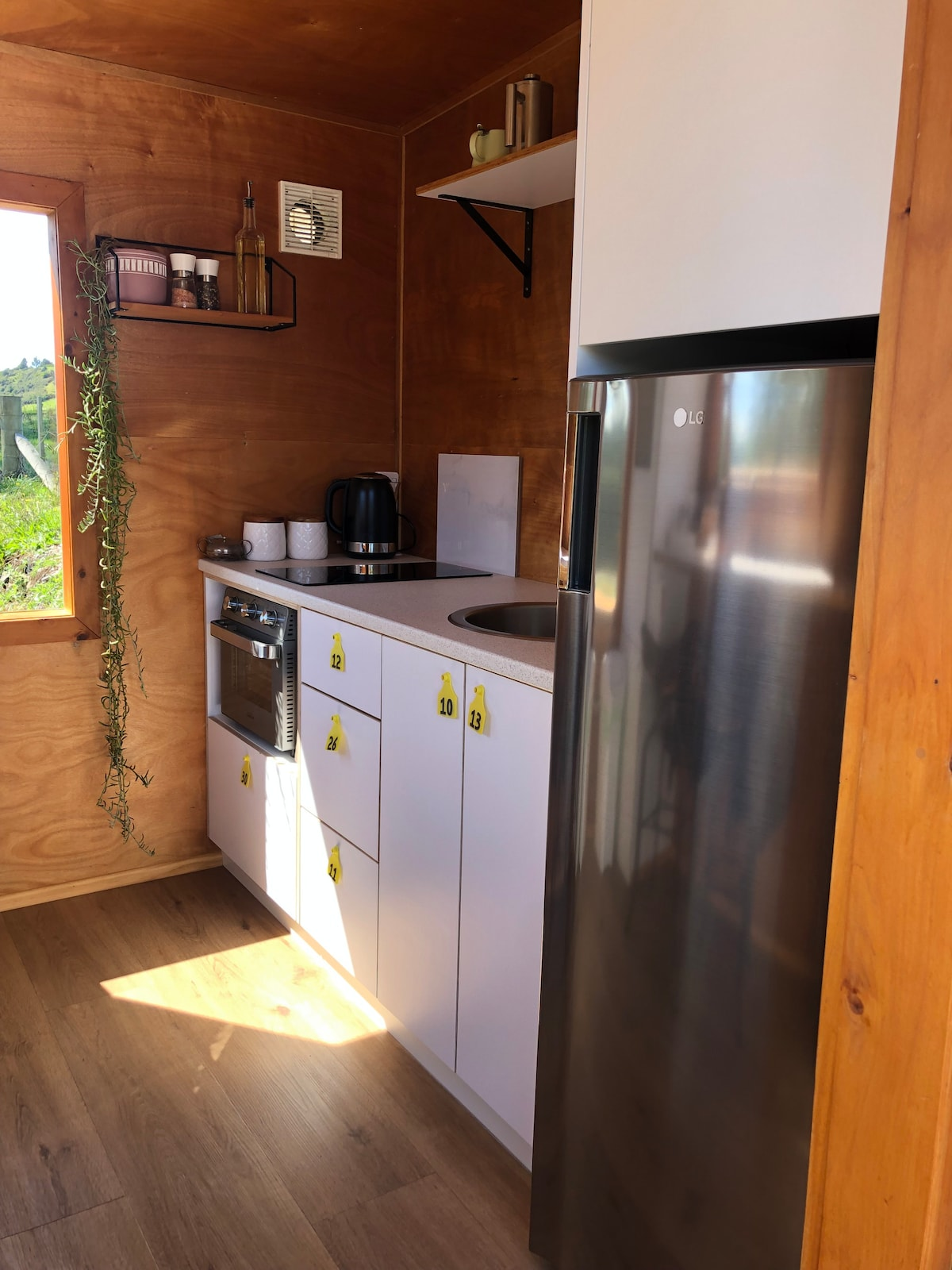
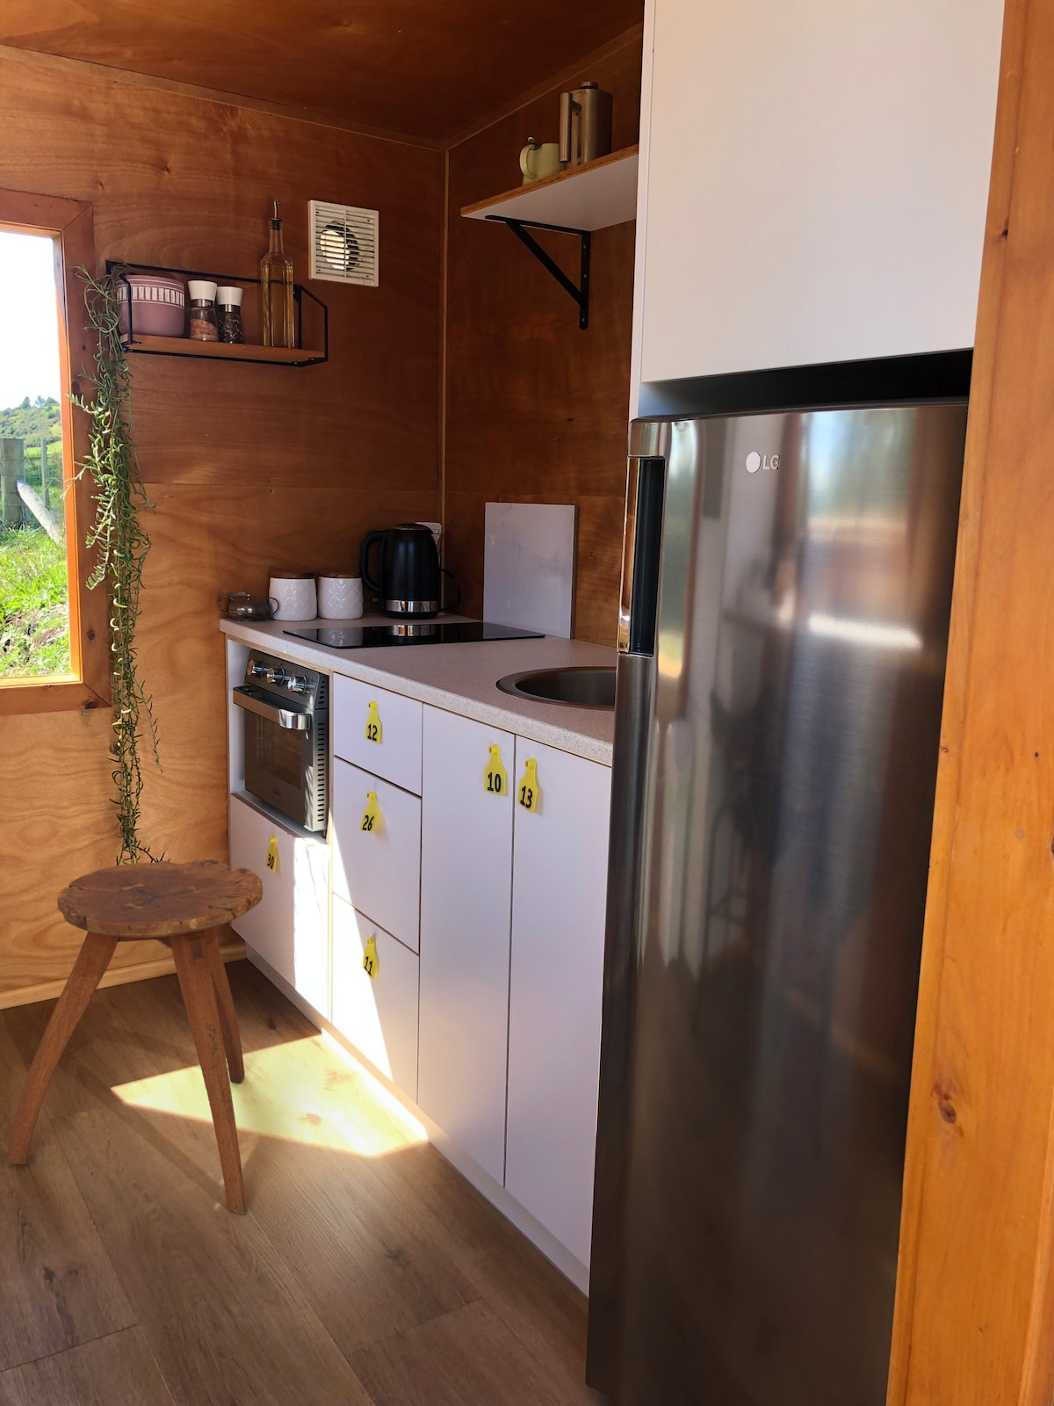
+ stool [7,858,264,1216]
